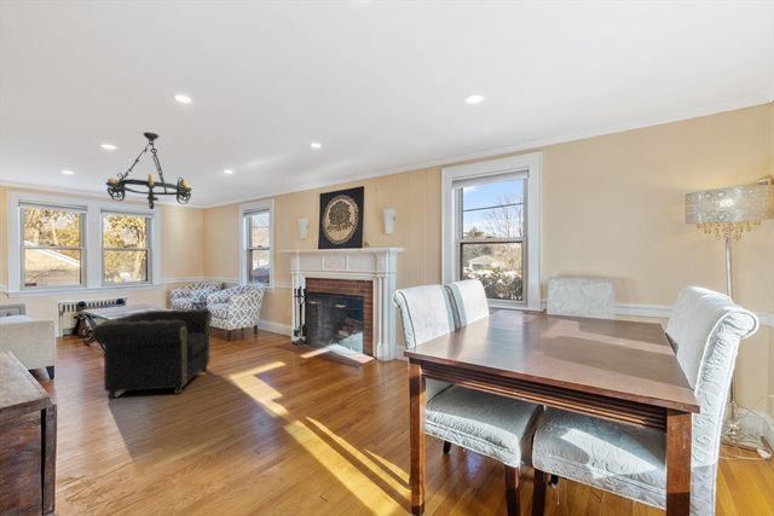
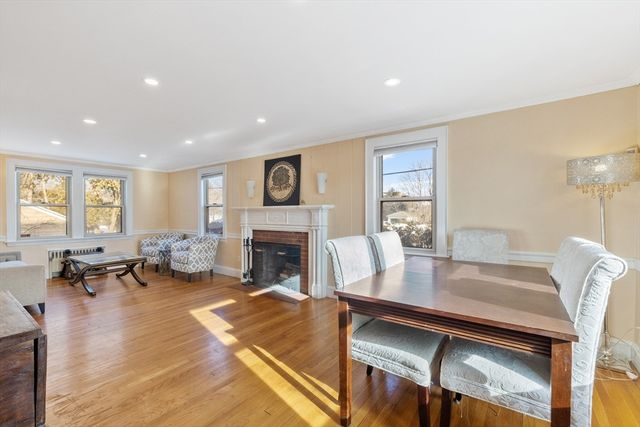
- armchair [91,308,213,400]
- chandelier [104,131,194,210]
